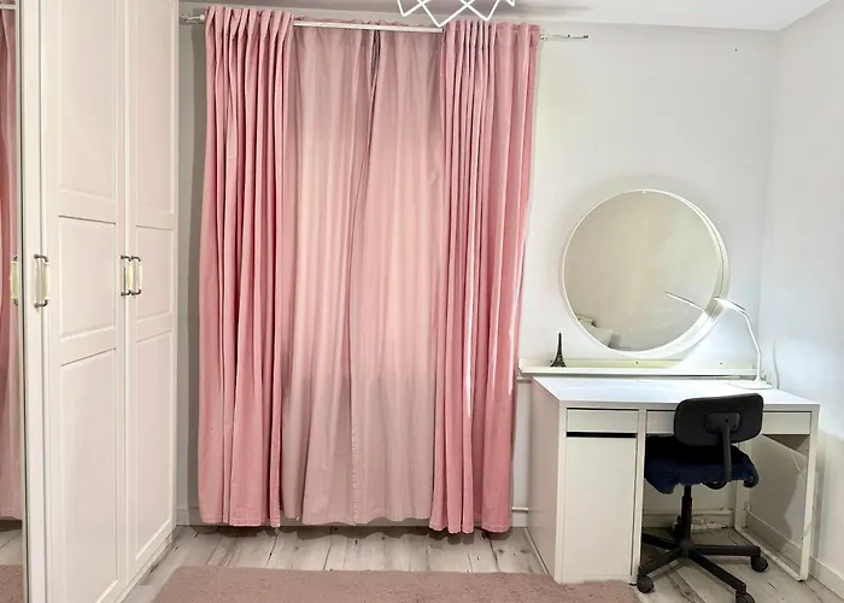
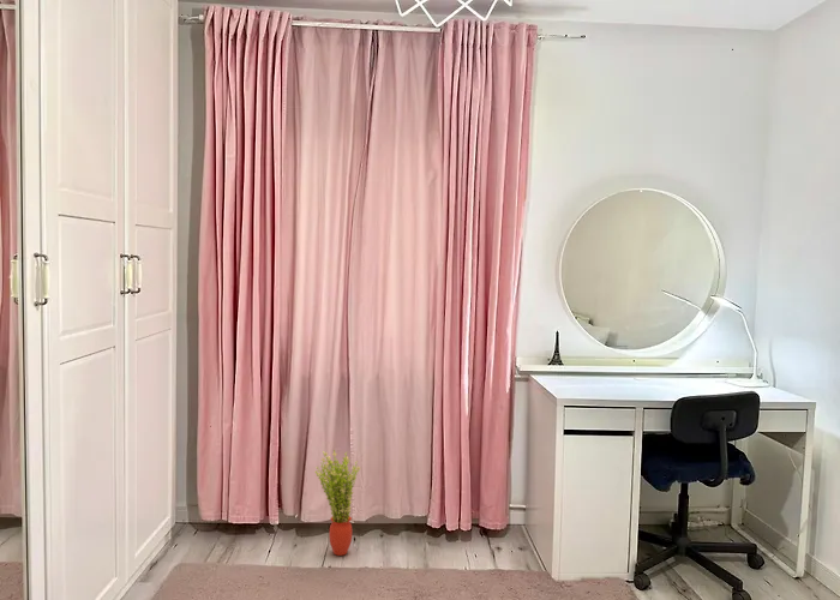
+ potted plant [313,449,361,557]
